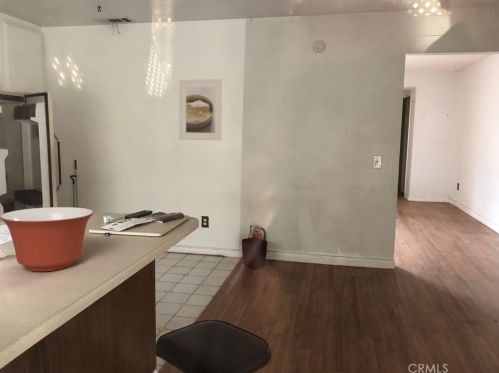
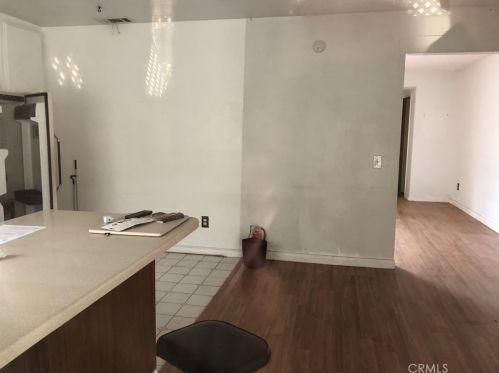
- mixing bowl [0,206,95,272]
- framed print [178,78,224,141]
